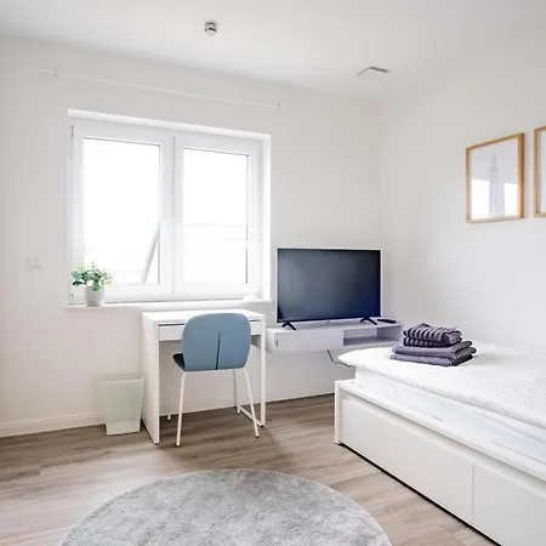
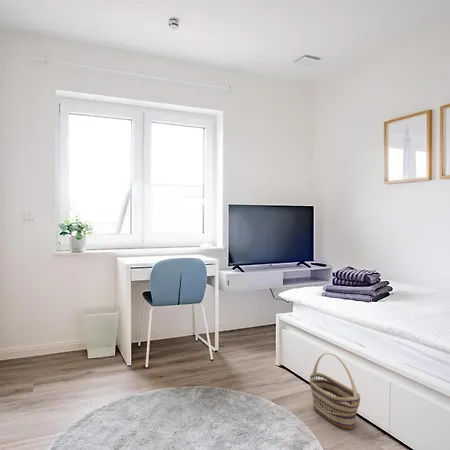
+ basket [309,352,361,430]
